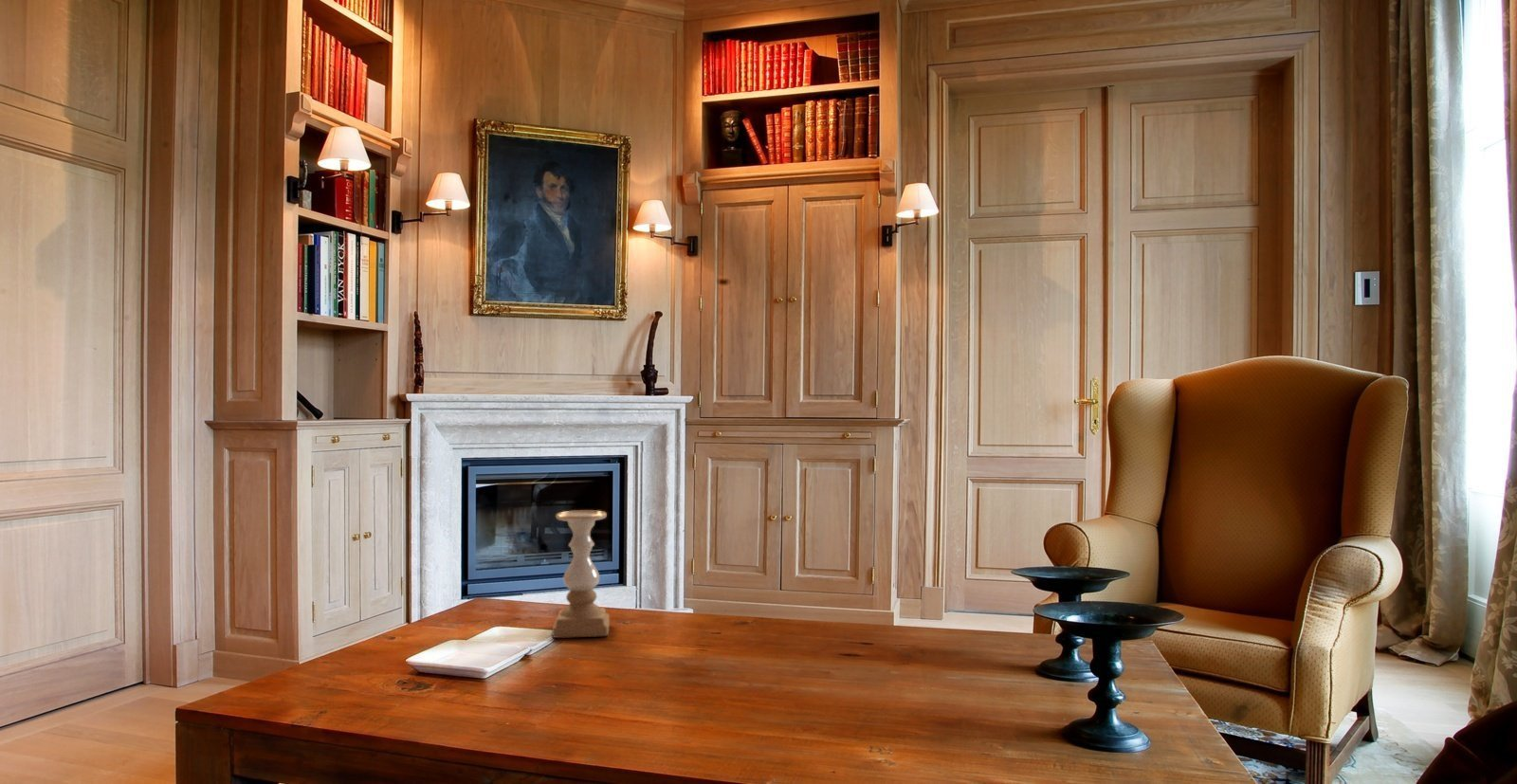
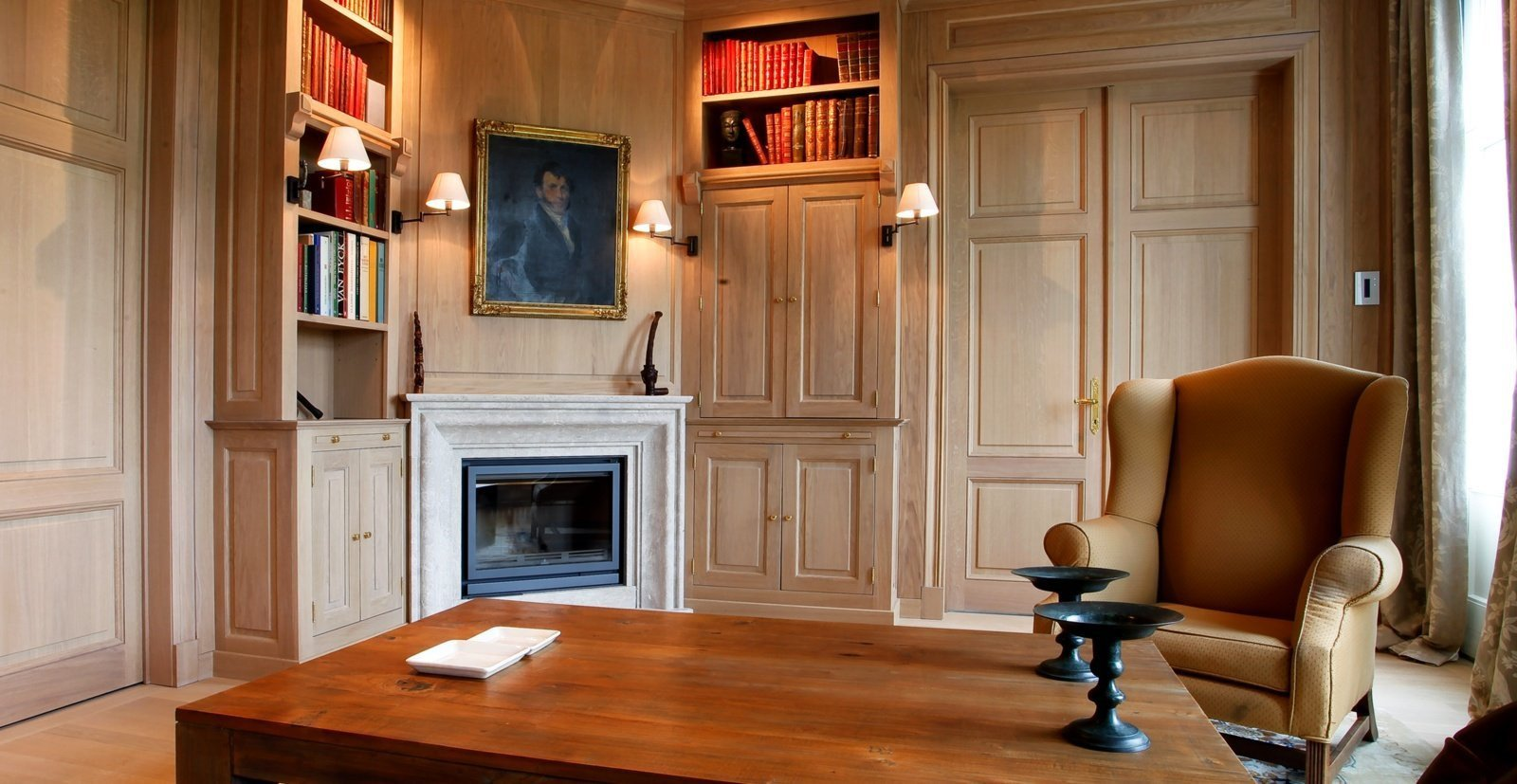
- candle holder [552,509,611,639]
